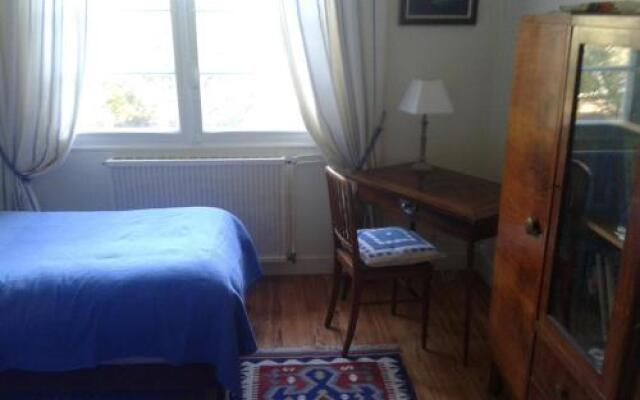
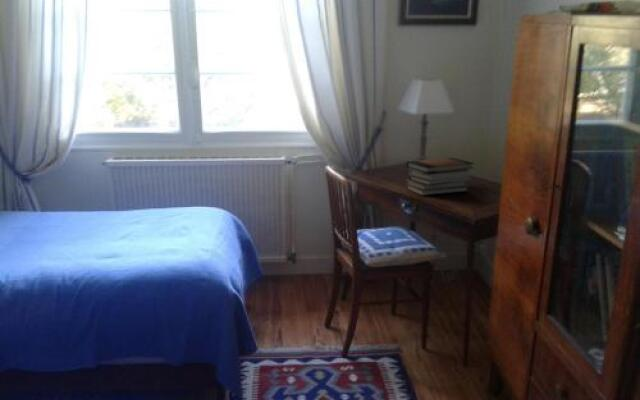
+ book stack [405,157,475,197]
